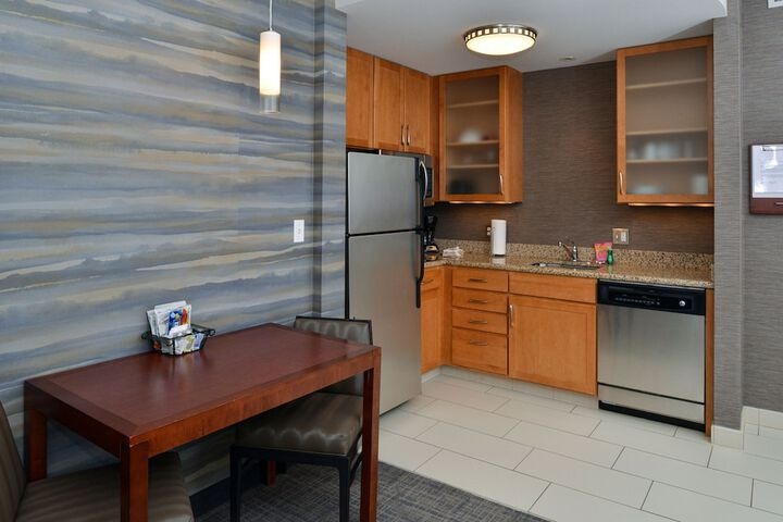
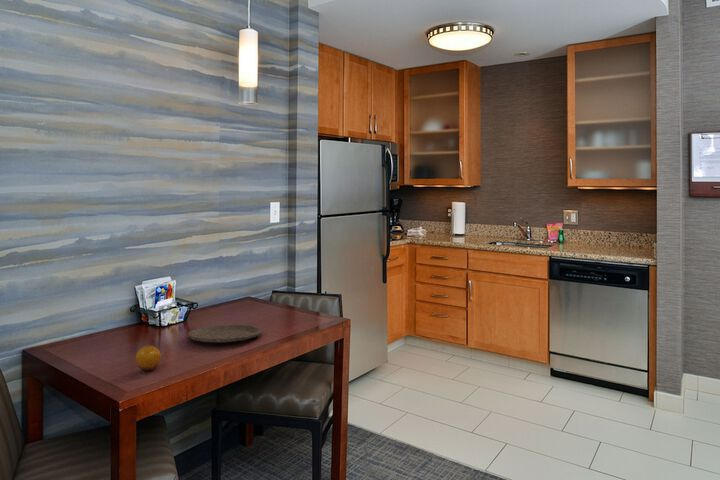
+ fruit [135,345,162,372]
+ plate [187,323,263,344]
